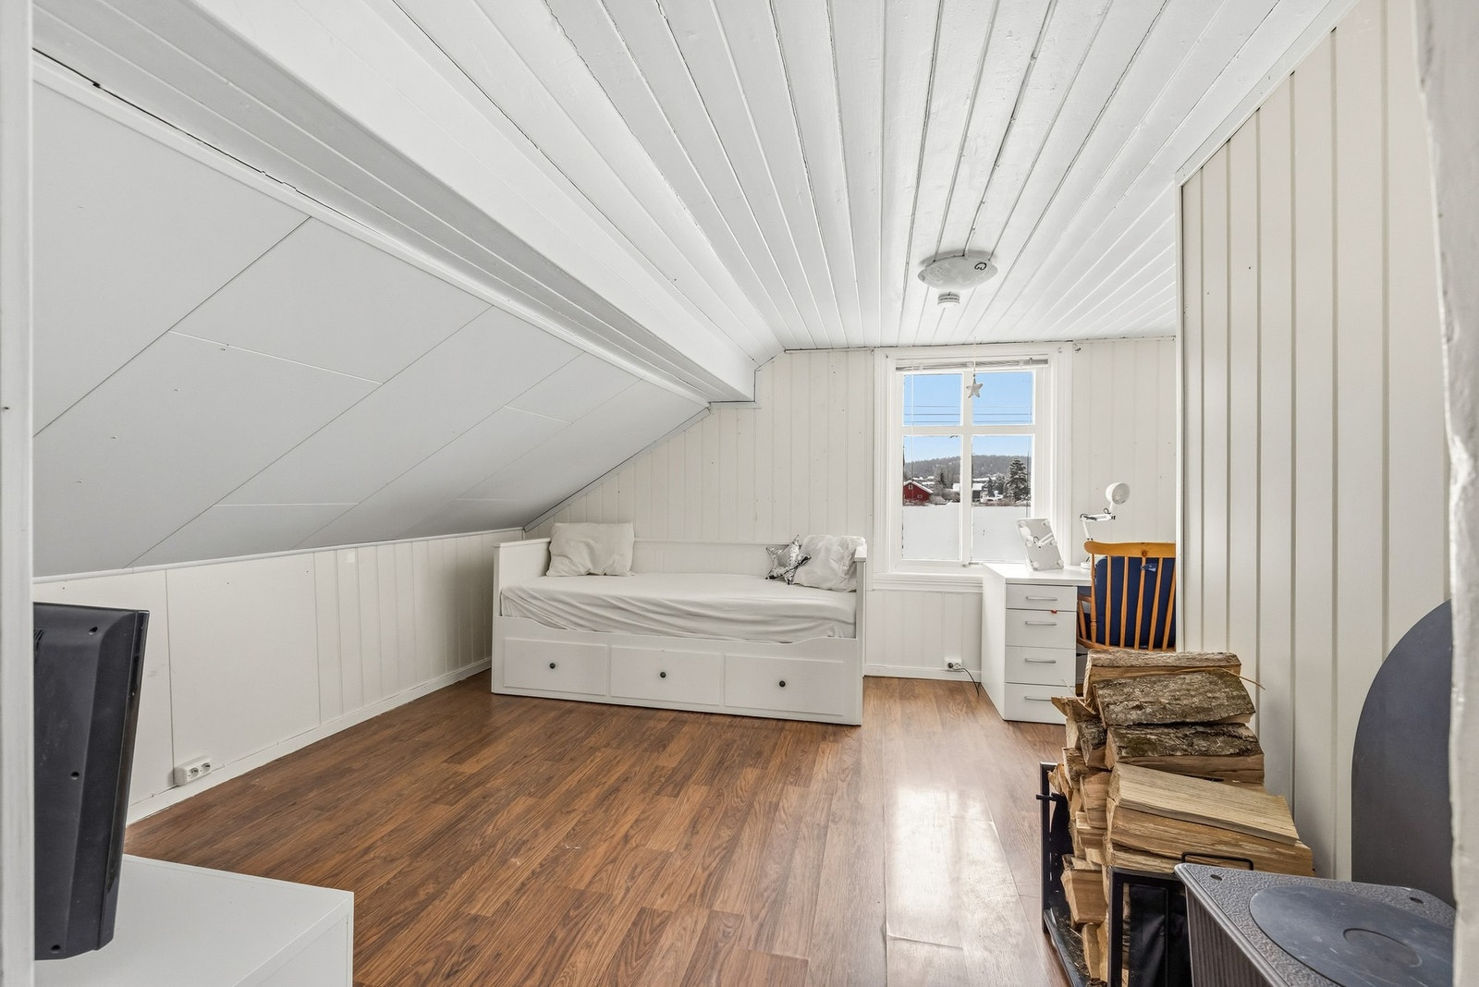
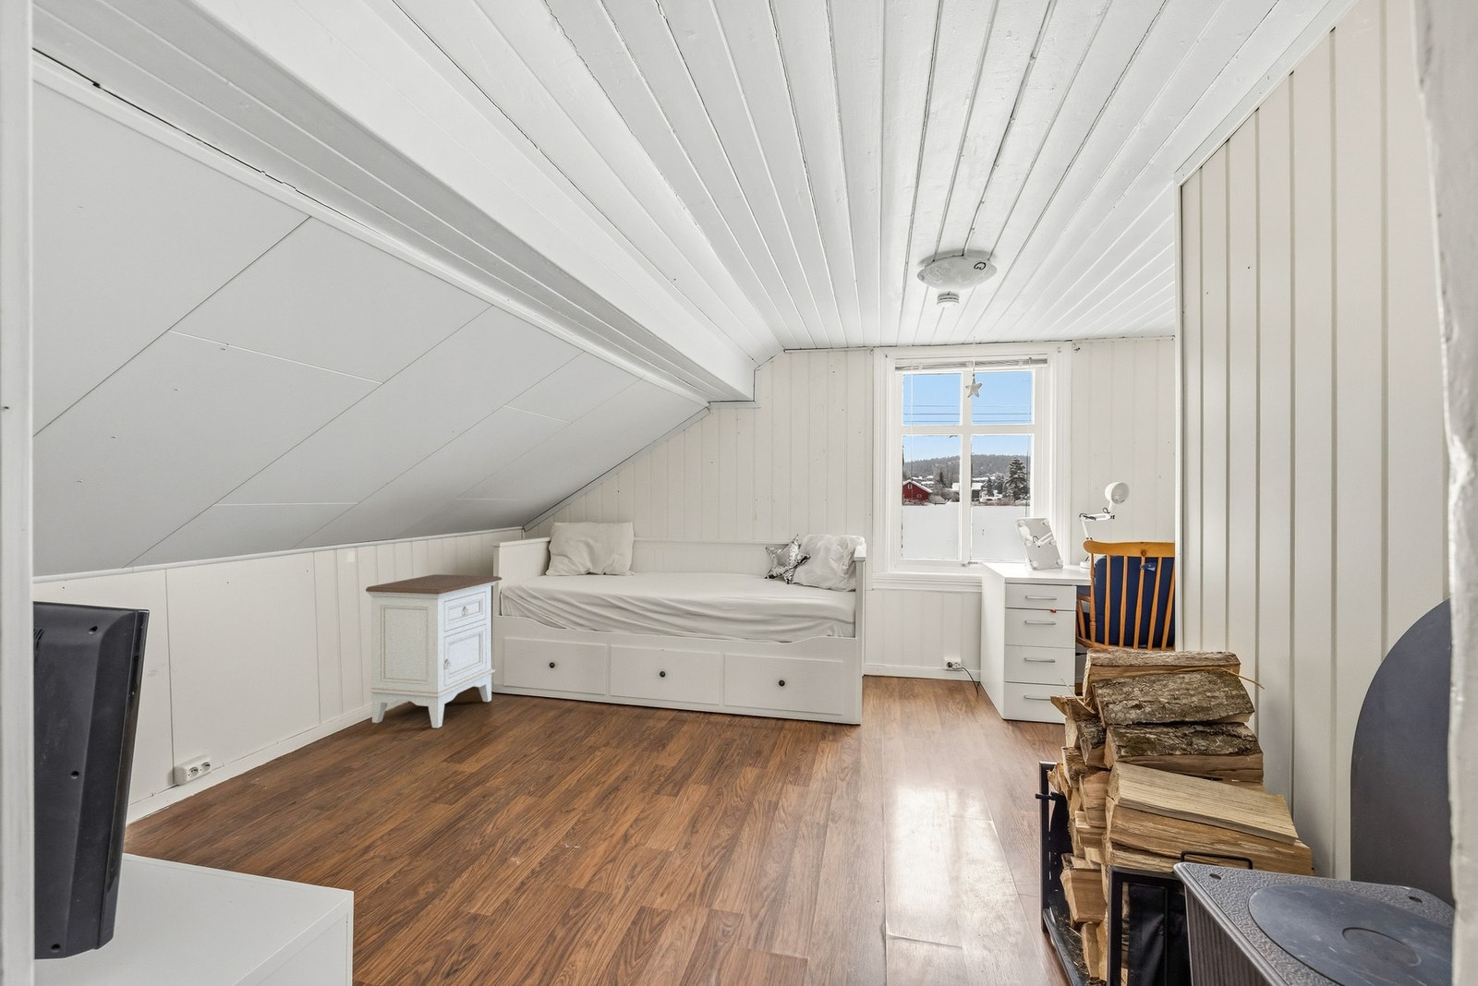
+ nightstand [365,573,503,730]
